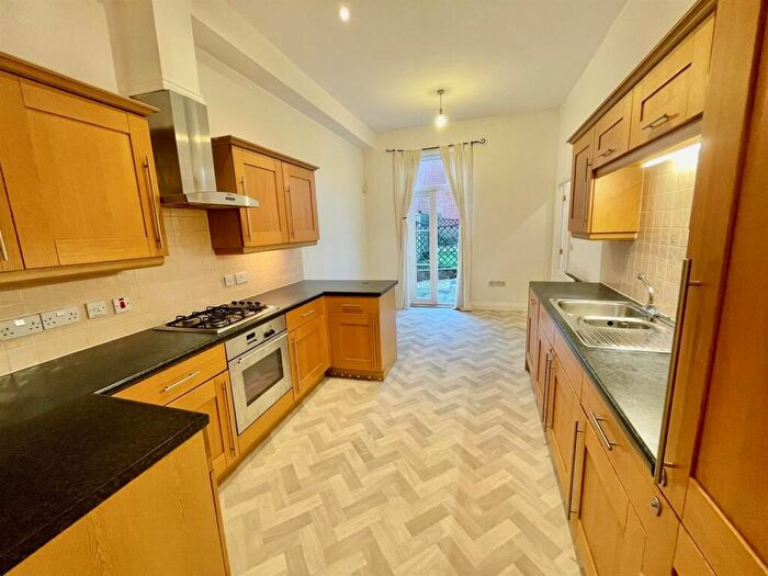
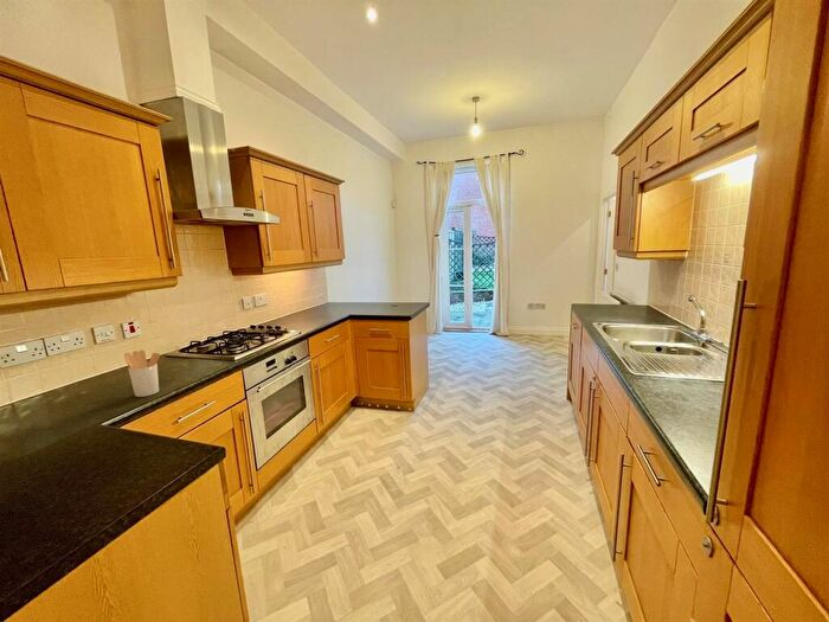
+ utensil holder [123,350,161,398]
